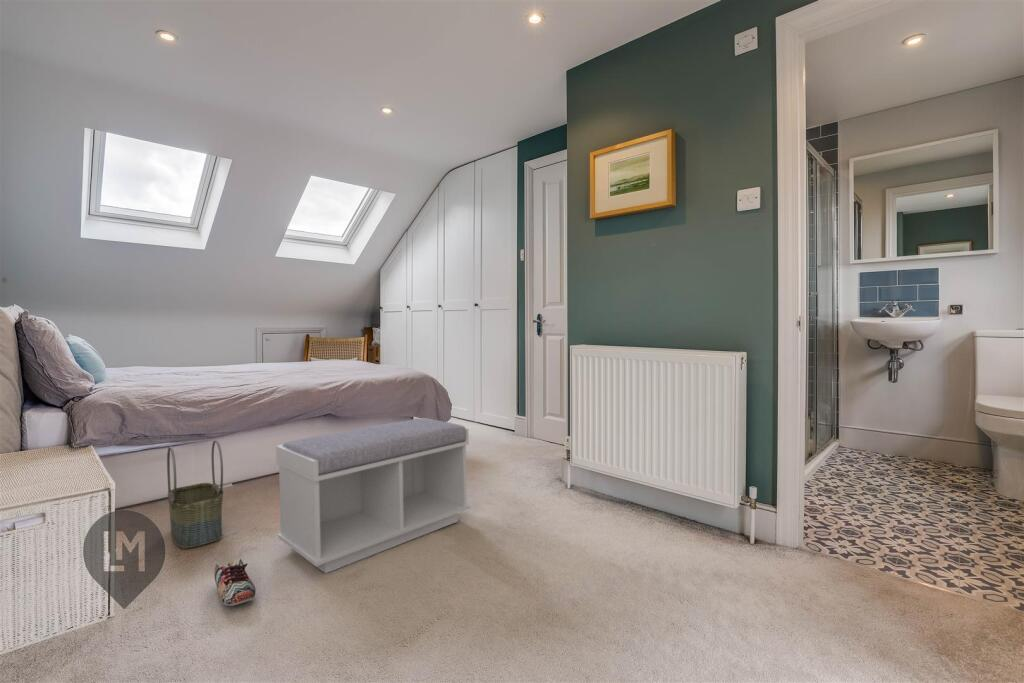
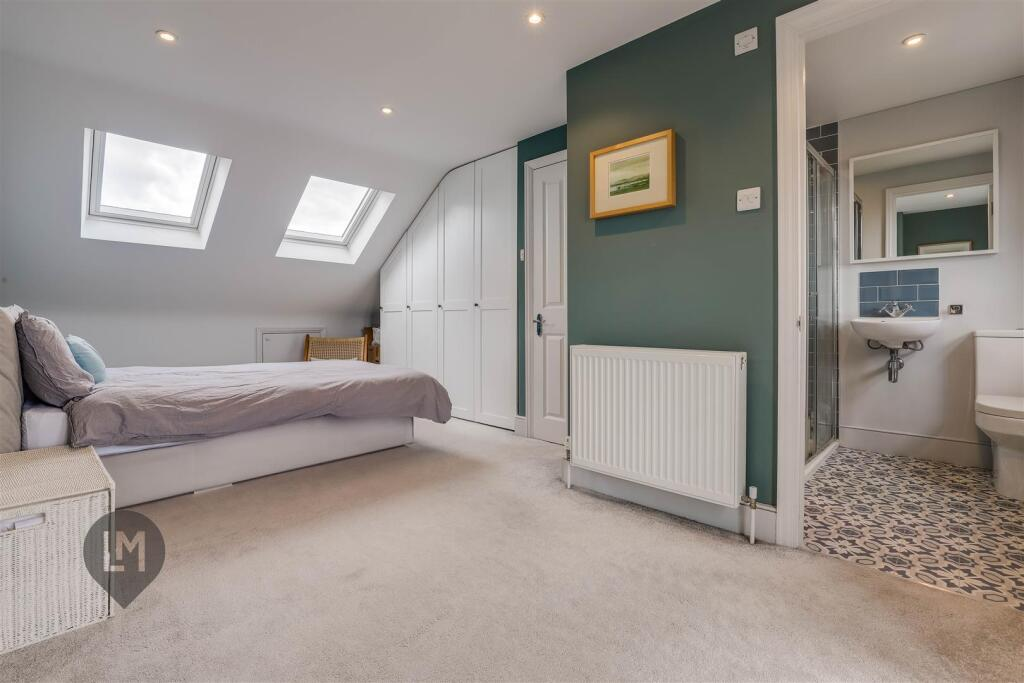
- bench [275,417,471,574]
- shoe [213,558,257,607]
- basket [166,439,224,550]
